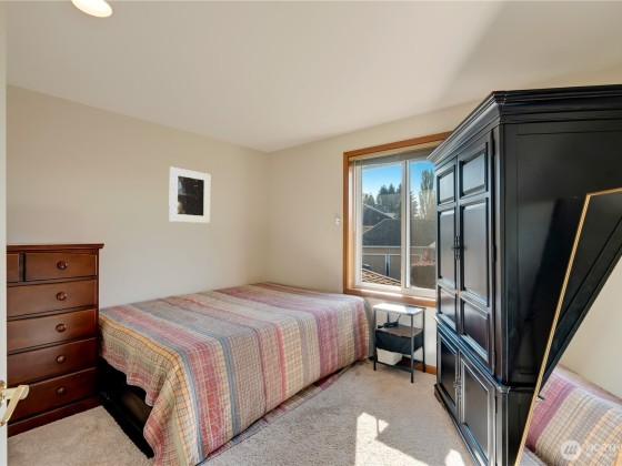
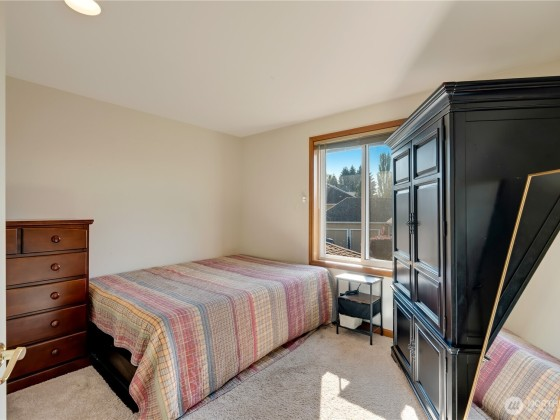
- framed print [168,166,211,224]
